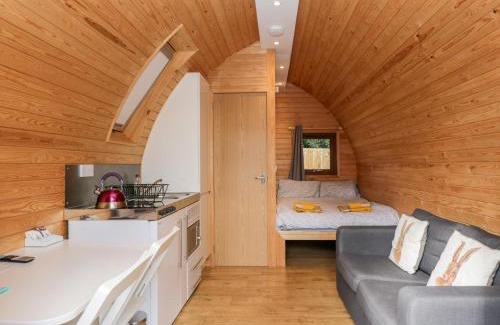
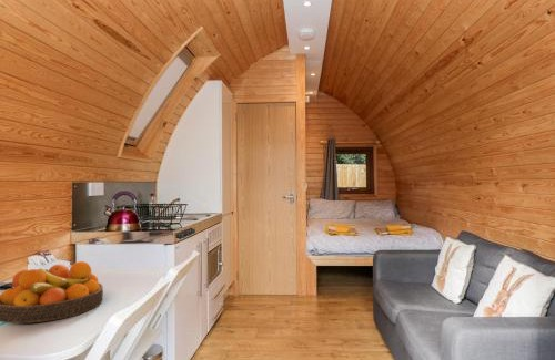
+ fruit bowl [0,260,104,325]
